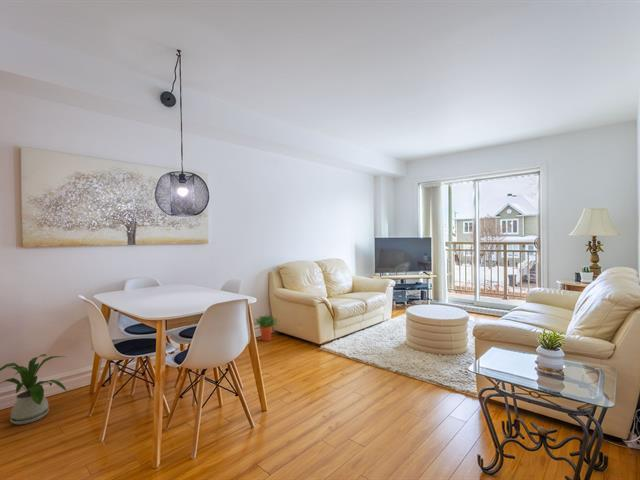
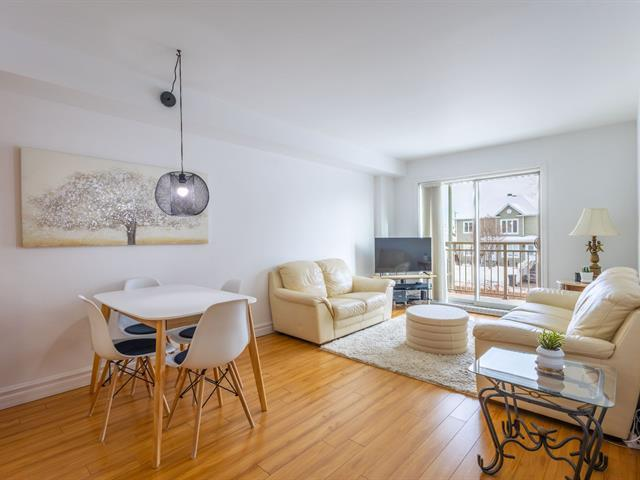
- potted plant [253,314,281,342]
- house plant [0,353,67,426]
